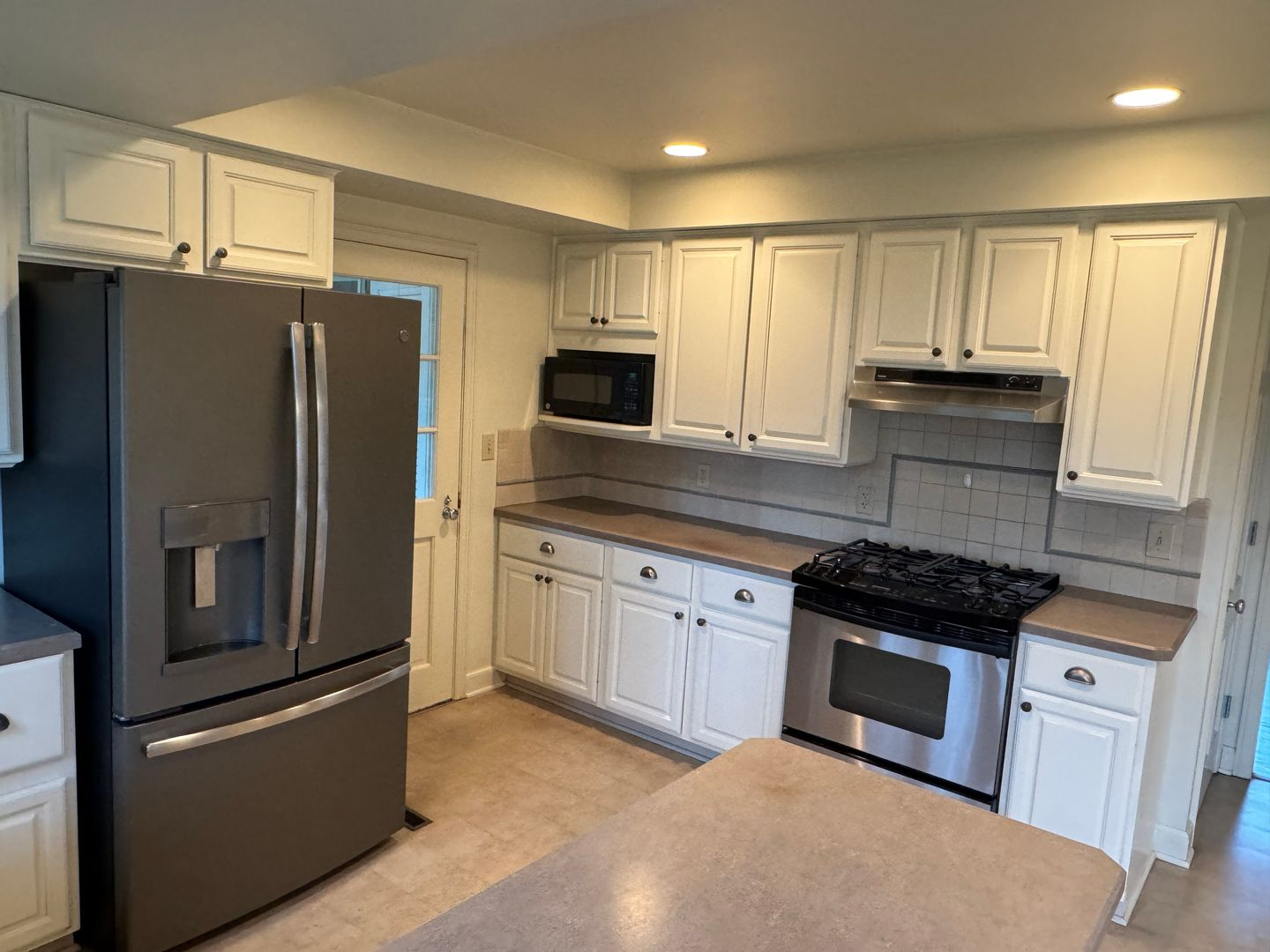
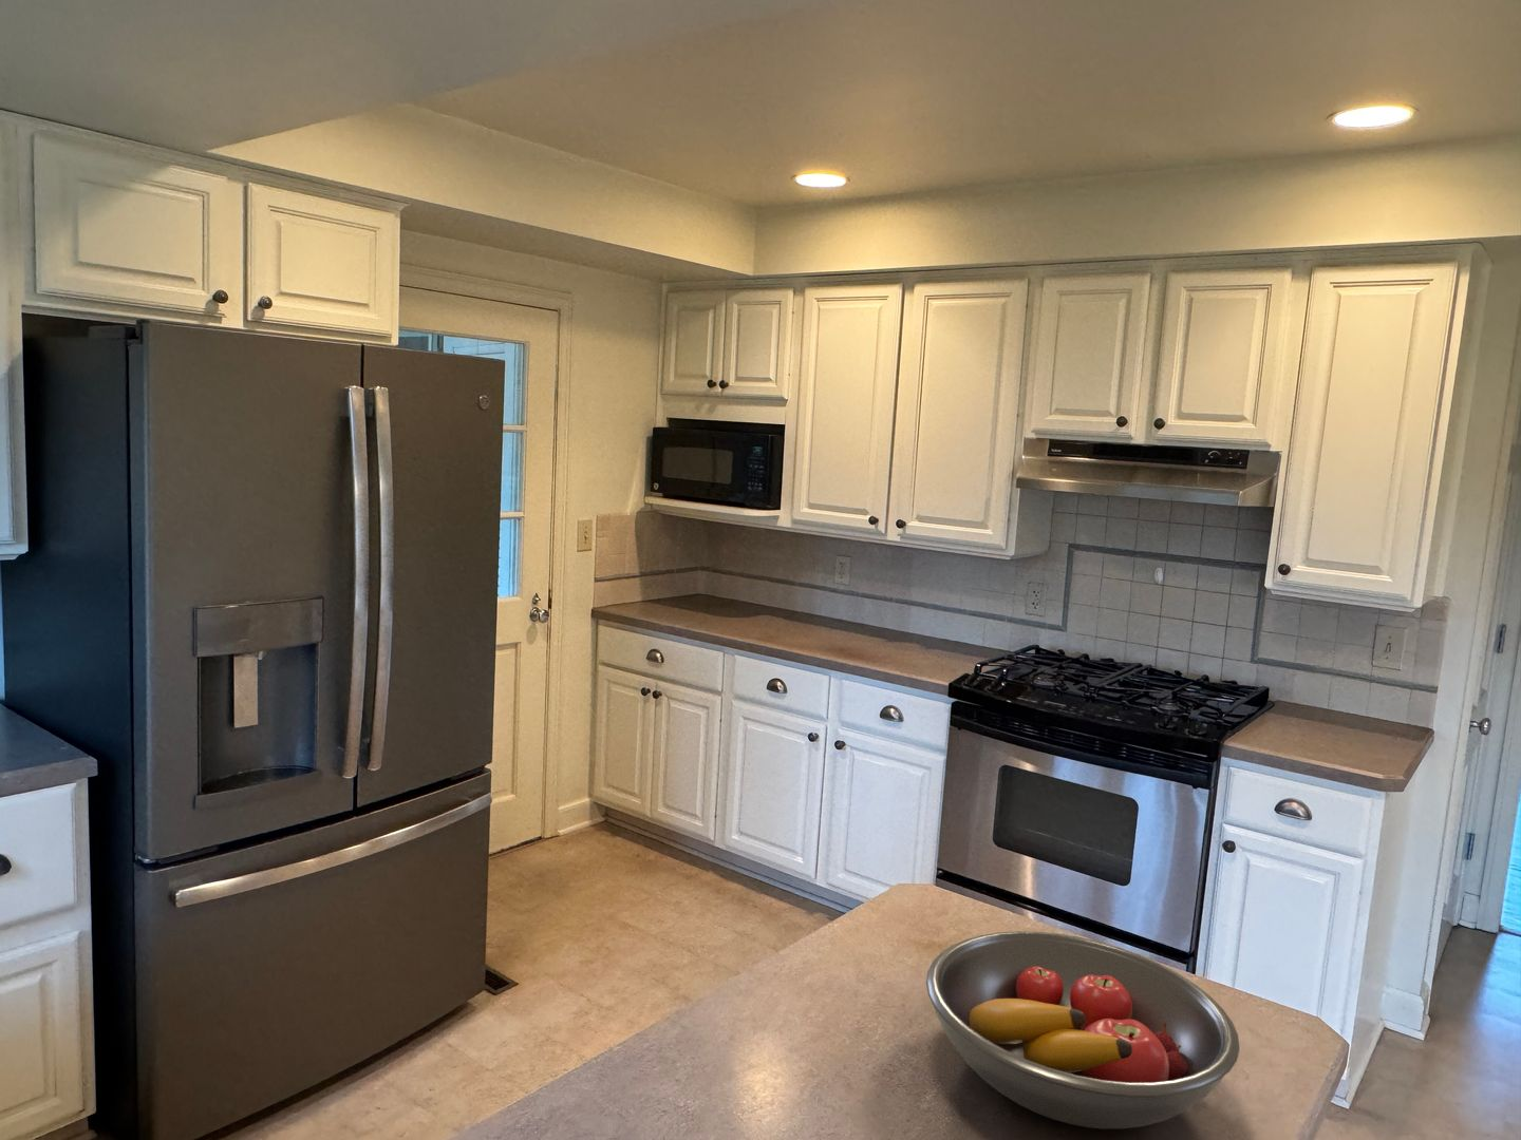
+ fruit bowl [926,930,1241,1129]
